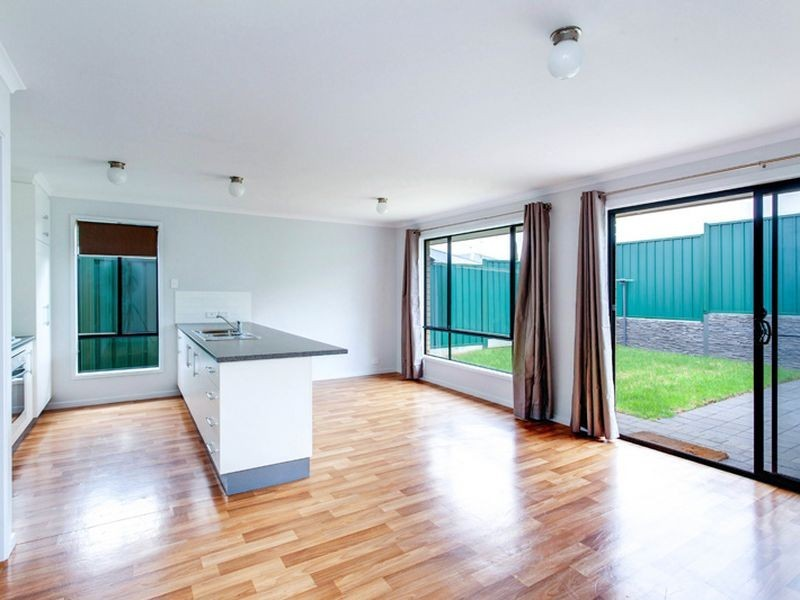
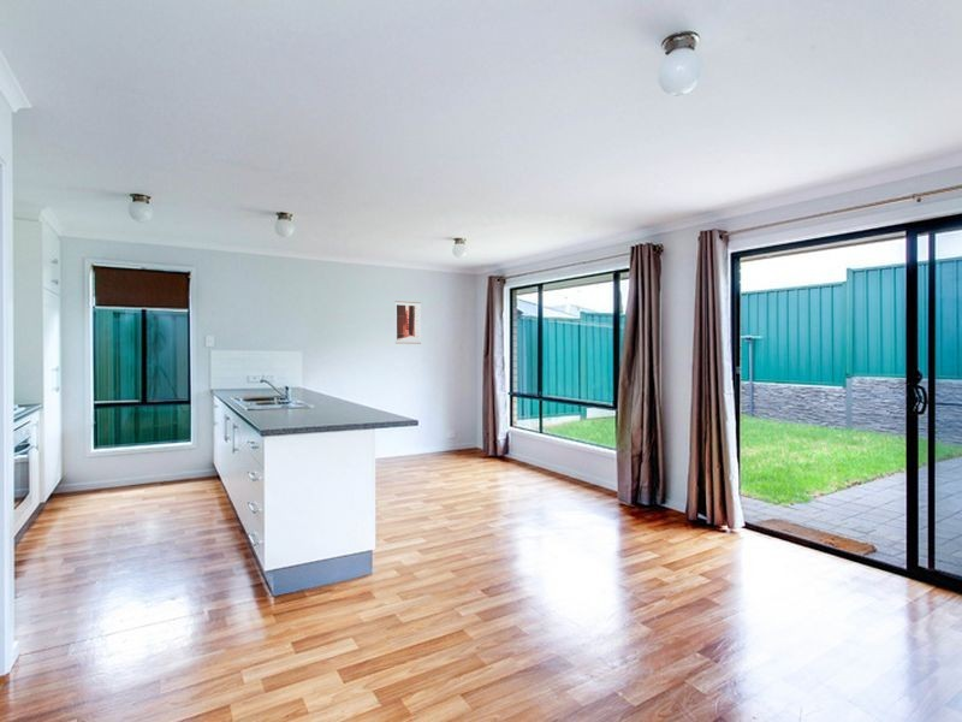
+ wall art [394,300,422,345]
